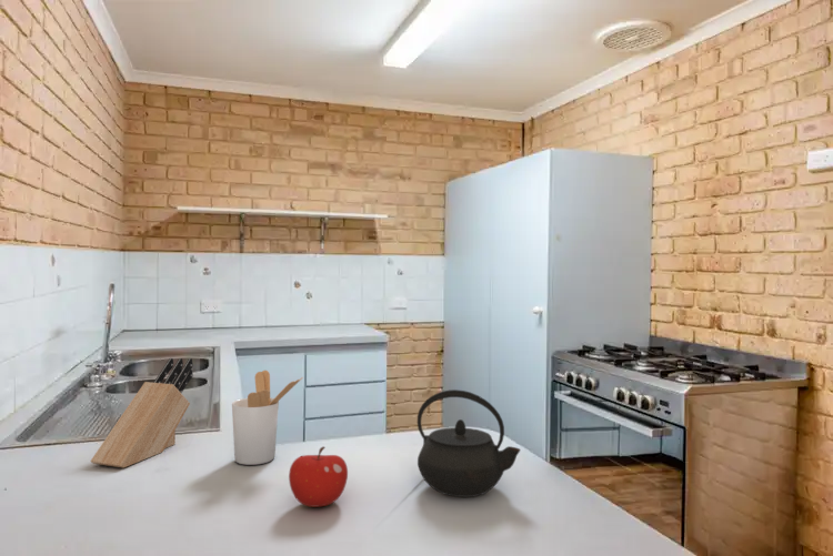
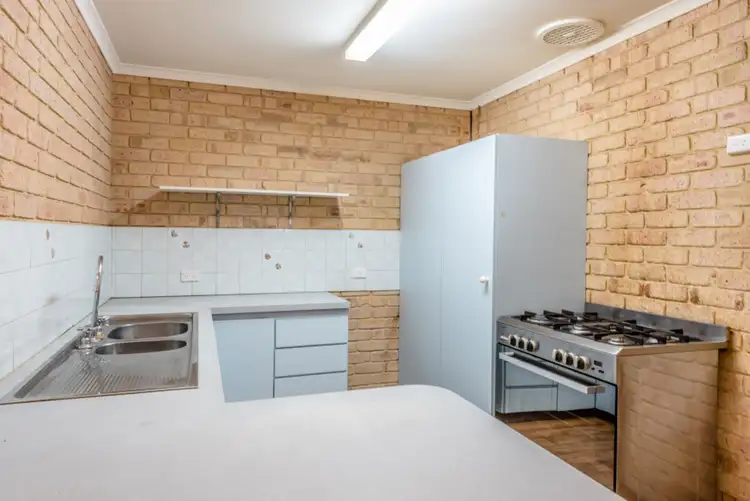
- kettle [416,388,521,498]
- utensil holder [231,370,304,466]
- knife block [90,357,194,469]
- fruit [288,445,349,508]
